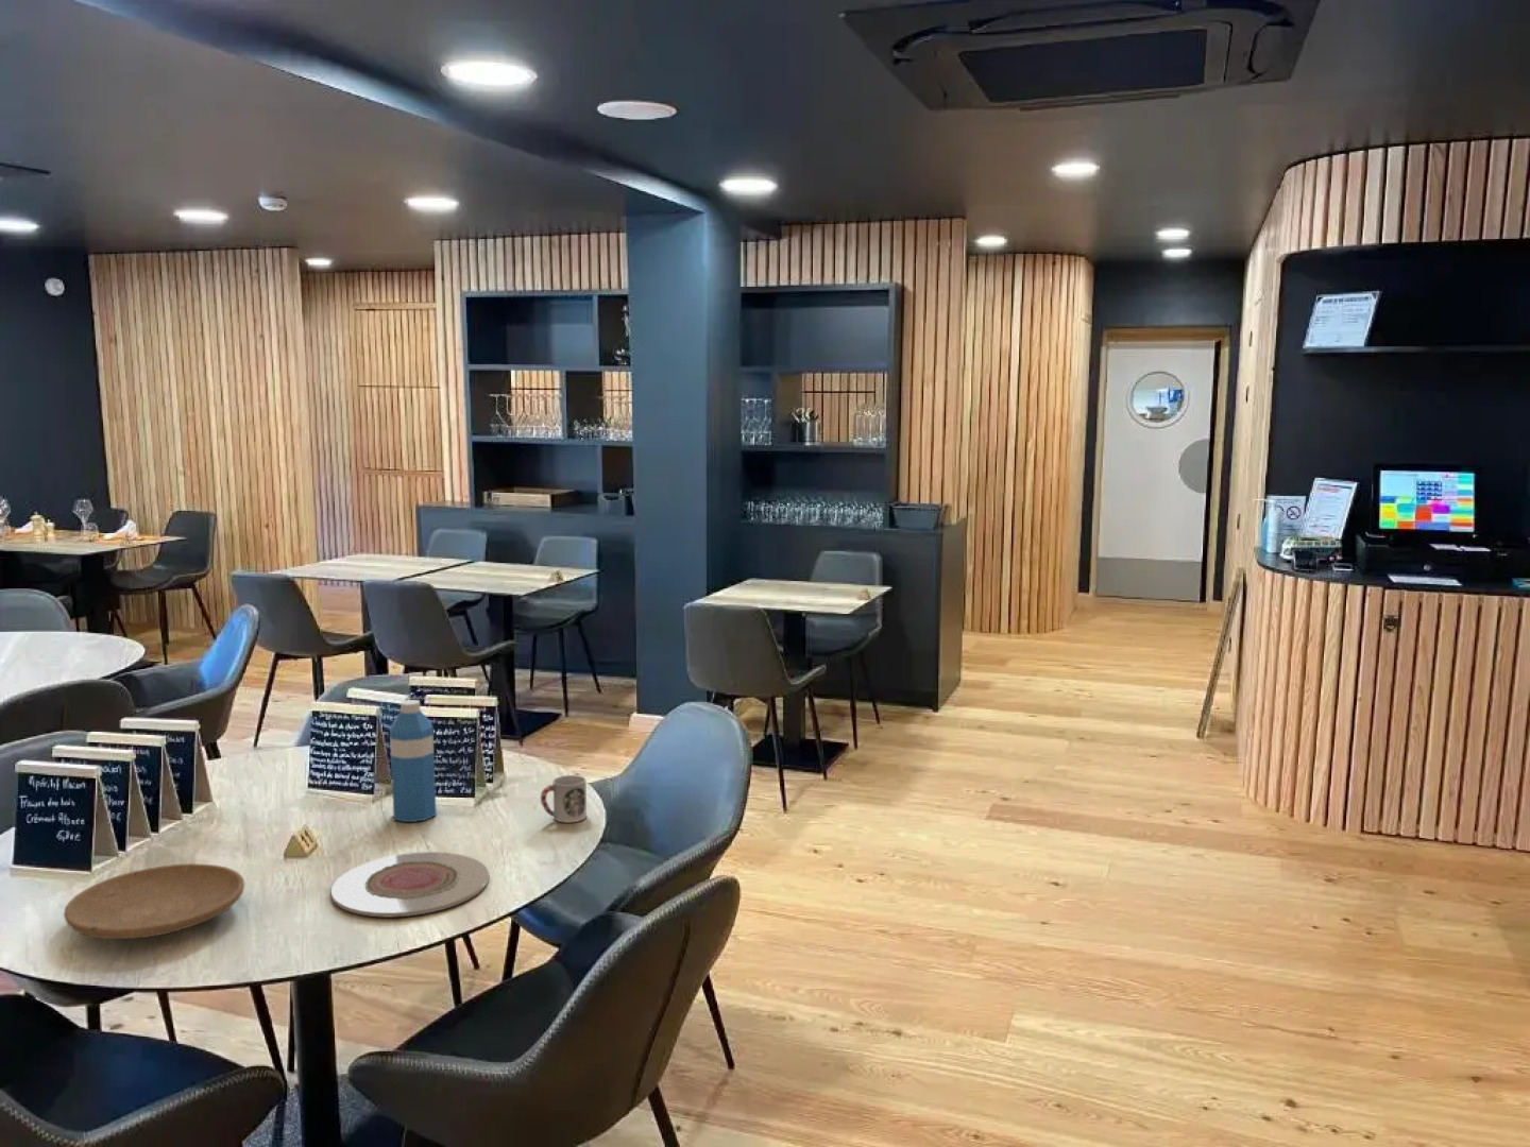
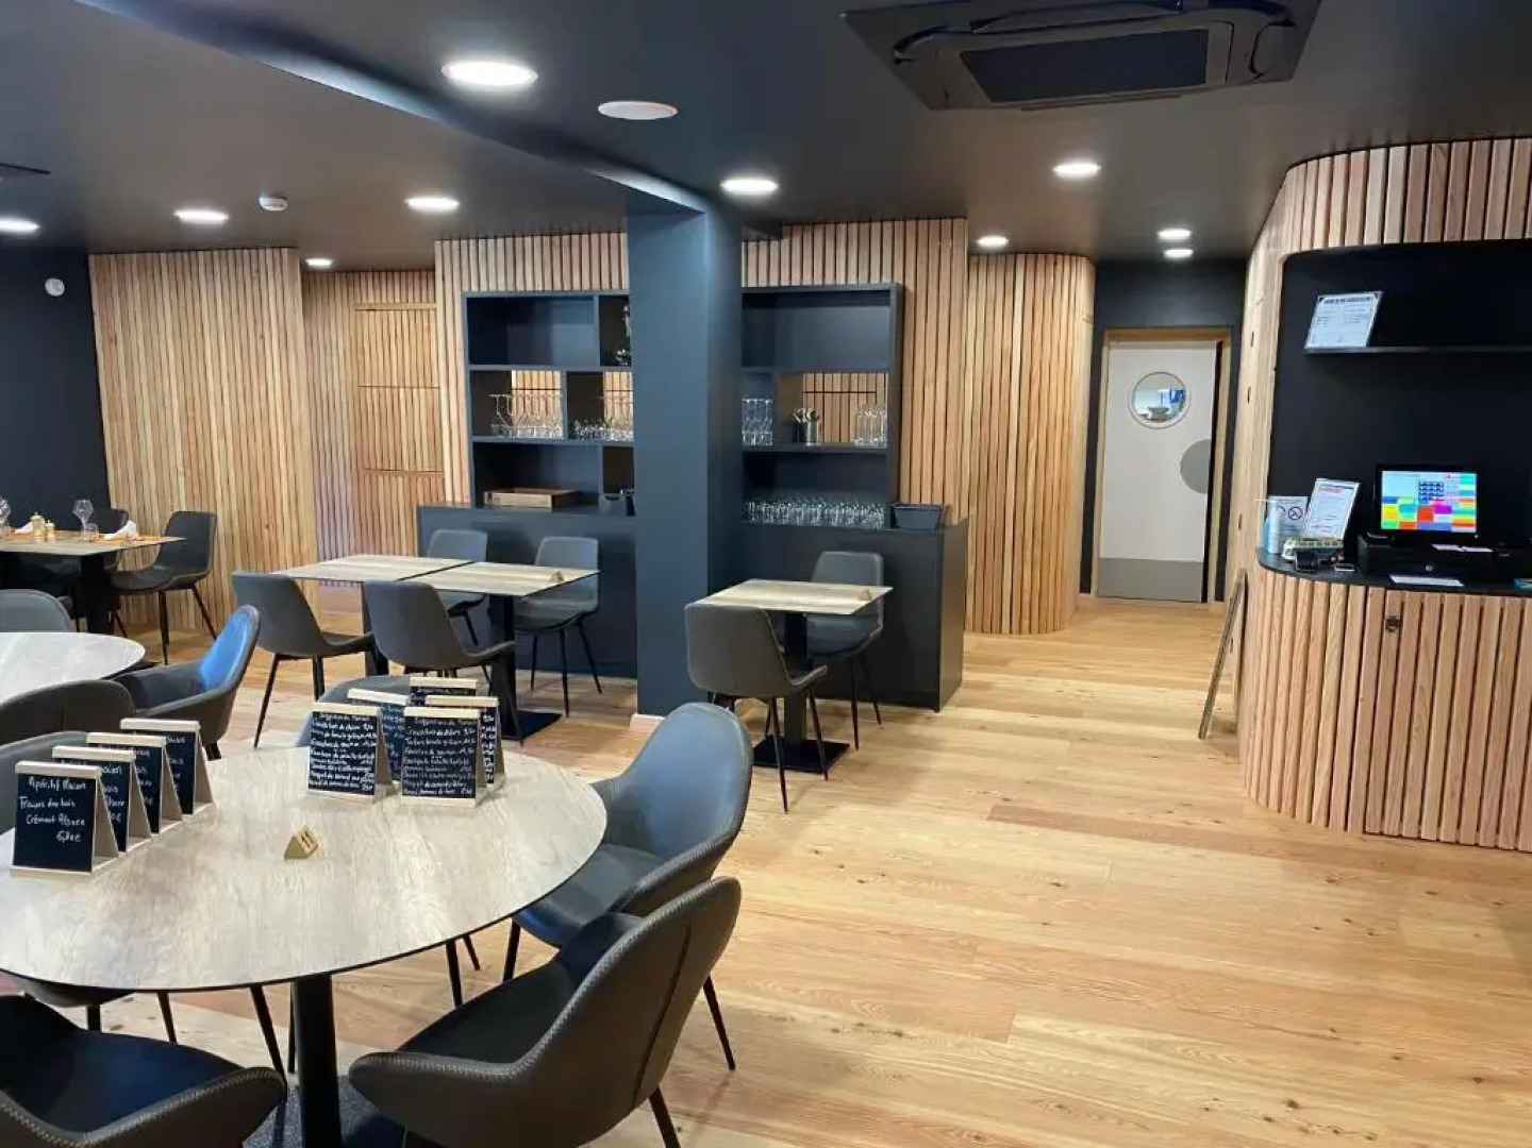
- plate [330,851,490,918]
- water bottle [389,699,437,823]
- cup [540,775,588,824]
- plate [63,863,246,940]
